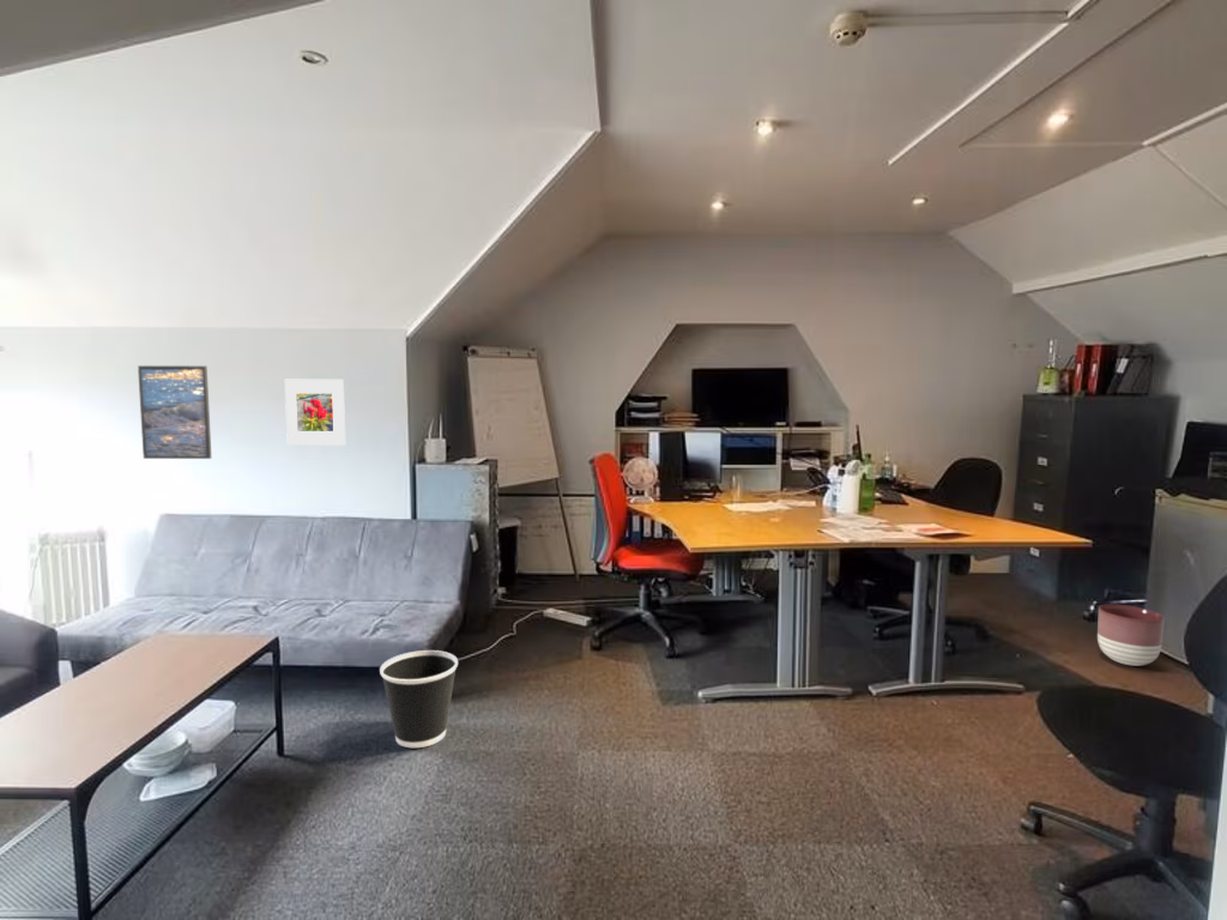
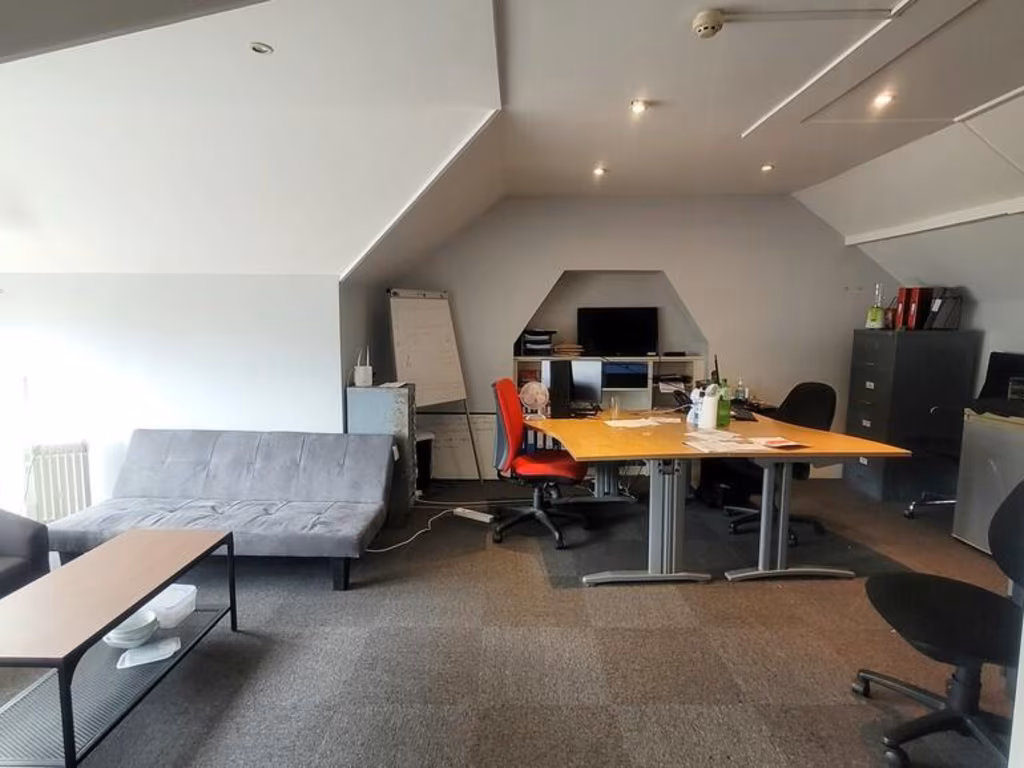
- planter [1096,603,1166,667]
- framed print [137,364,212,460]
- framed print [284,379,346,447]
- wastebasket [379,649,459,749]
